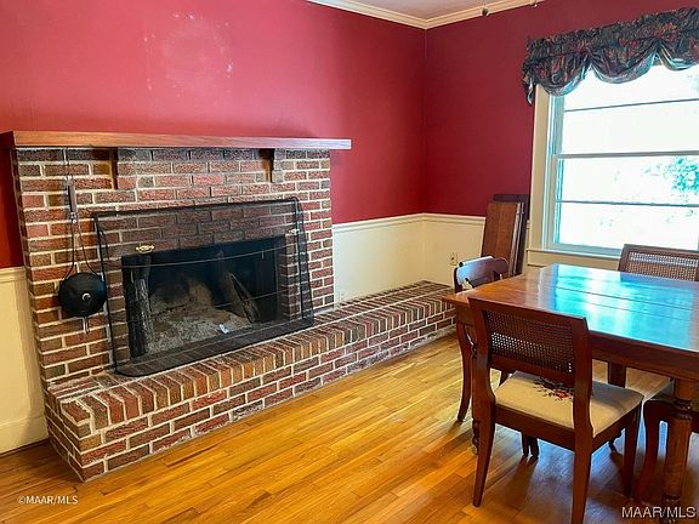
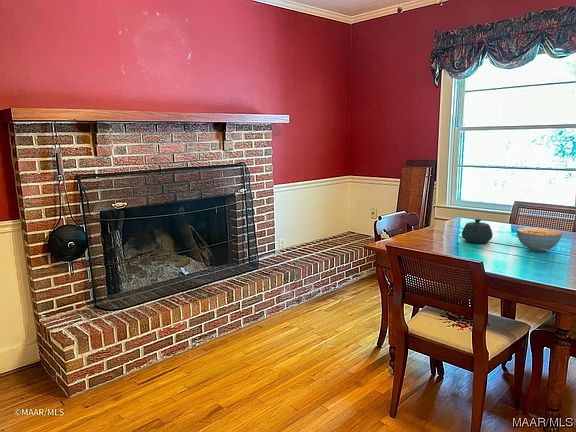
+ cereal bowl [516,226,563,252]
+ teapot [461,218,494,244]
